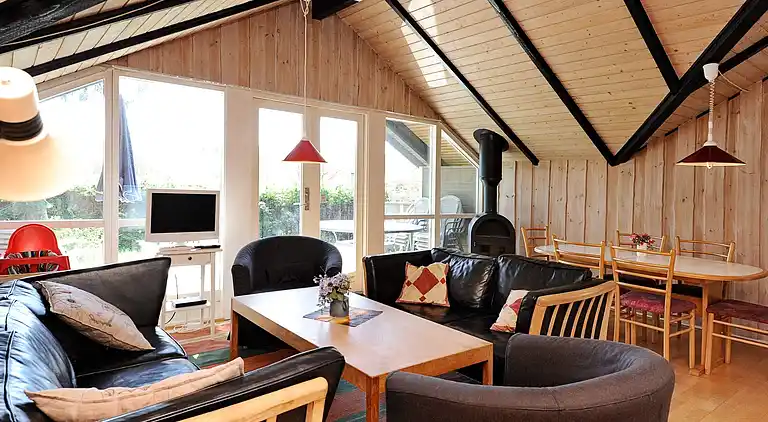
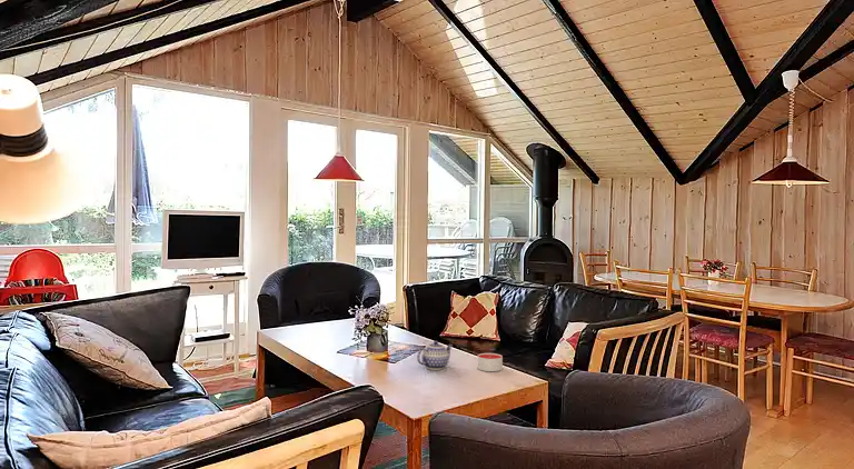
+ candle [476,352,504,372]
+ teapot [416,340,454,371]
